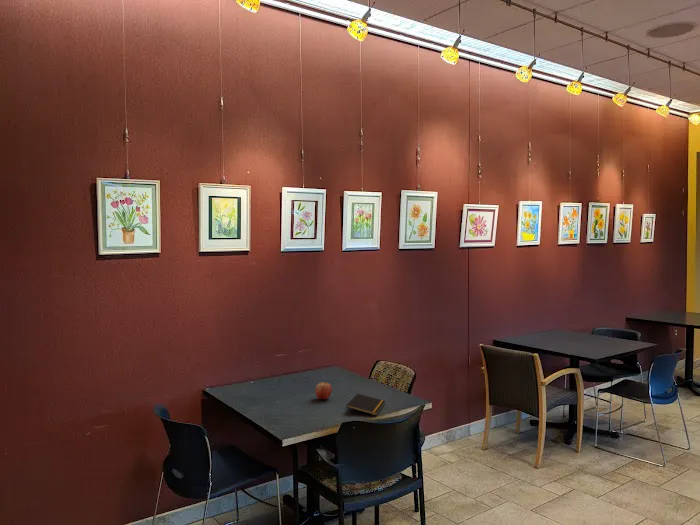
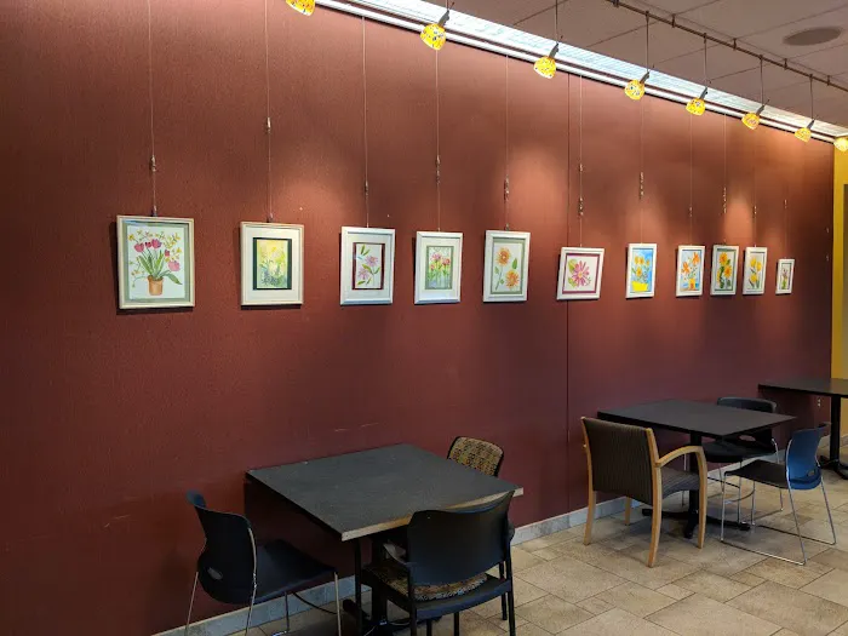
- apple [314,380,333,400]
- notepad [345,393,386,416]
